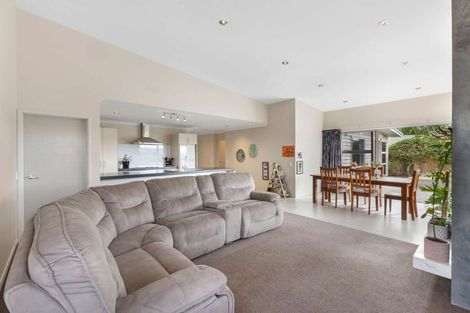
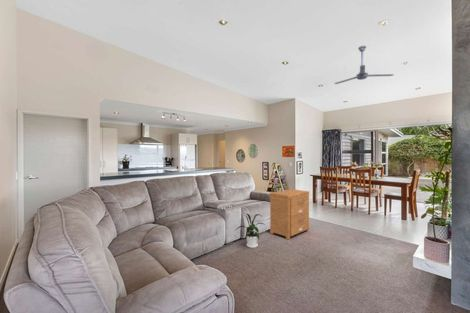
+ nightstand [269,188,310,240]
+ ceiling fan [334,45,395,85]
+ house plant [235,213,266,249]
